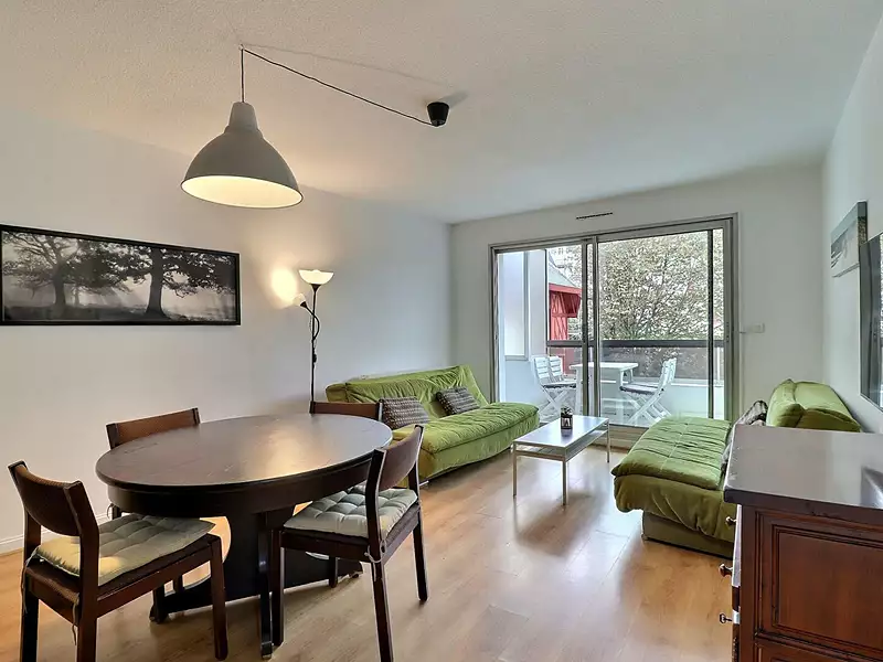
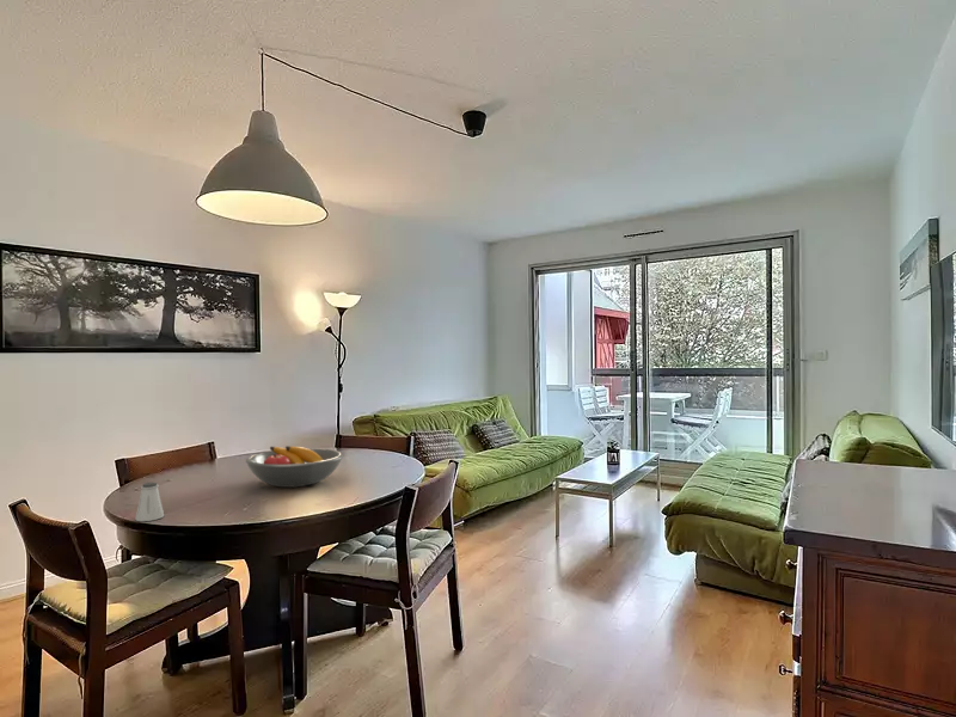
+ saltshaker [134,482,166,522]
+ fruit bowl [245,445,344,489]
